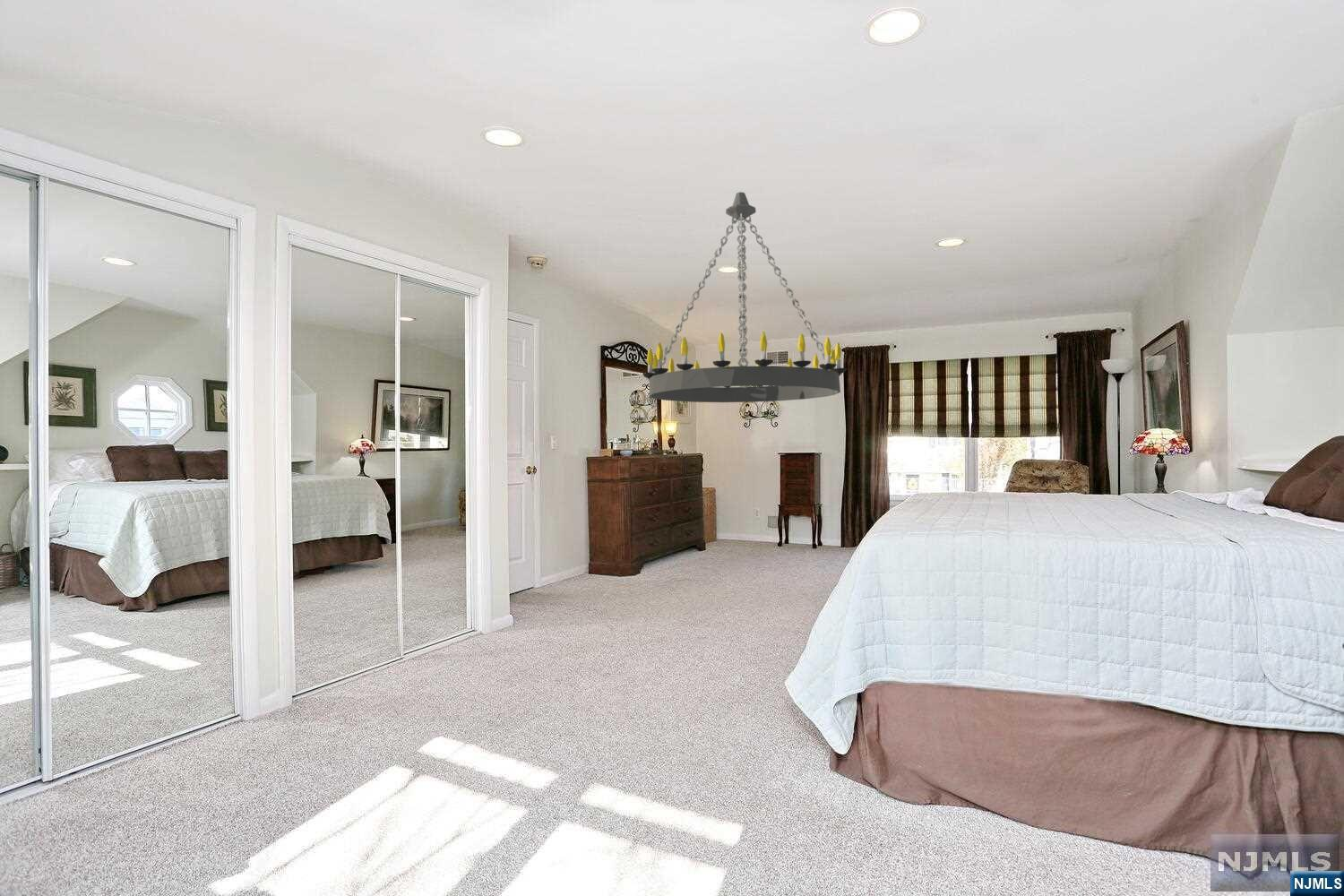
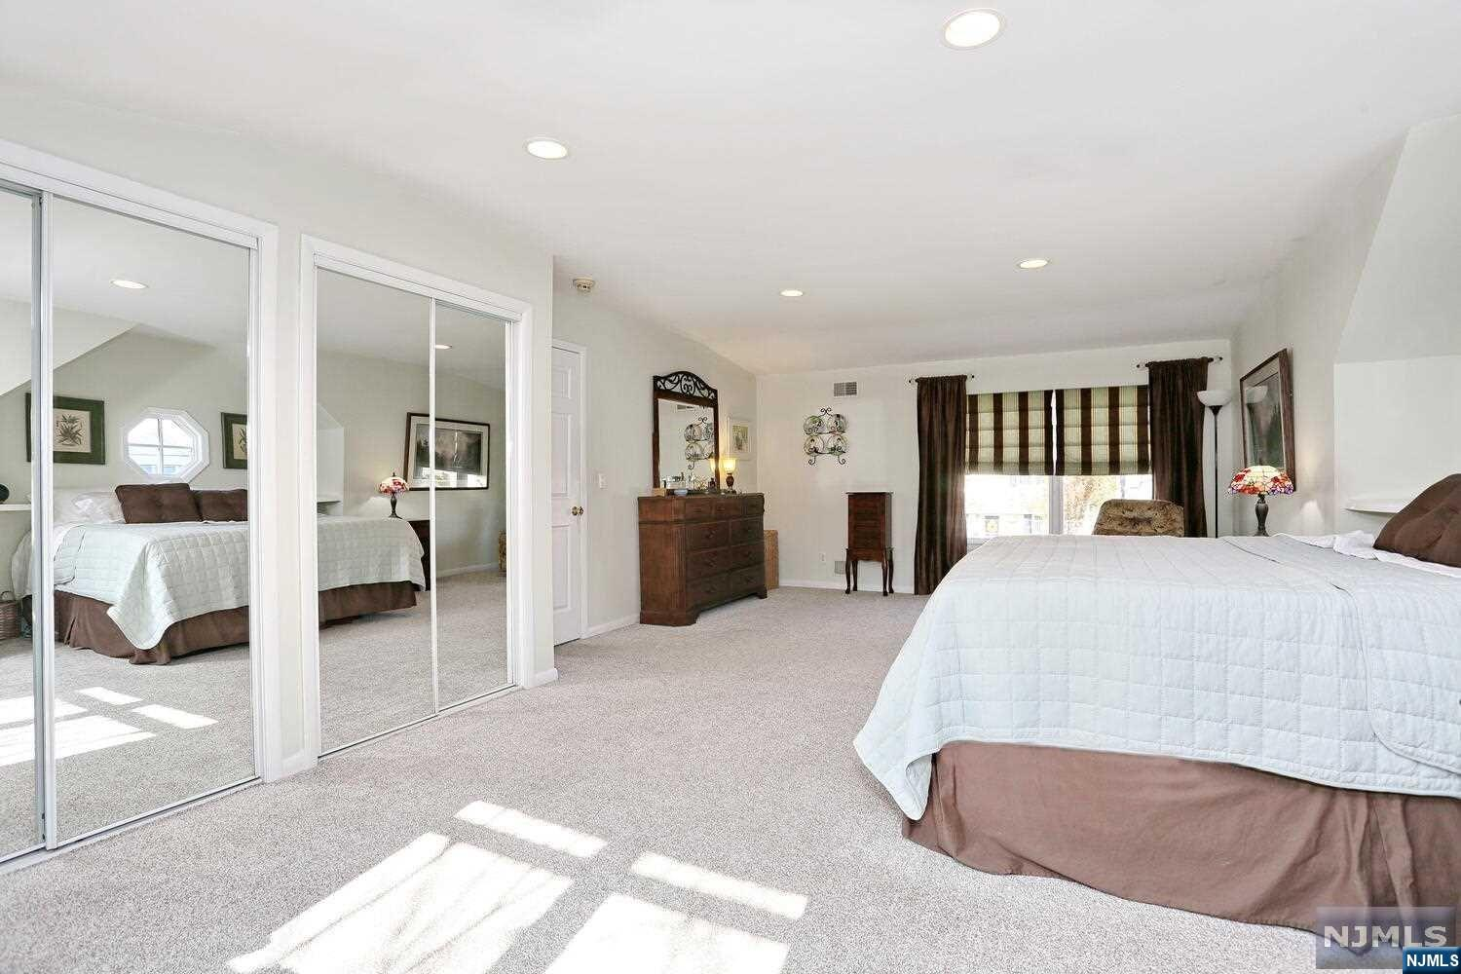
- chandelier [642,191,848,403]
